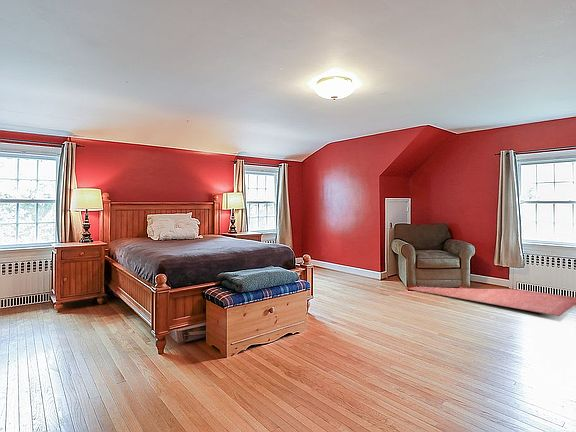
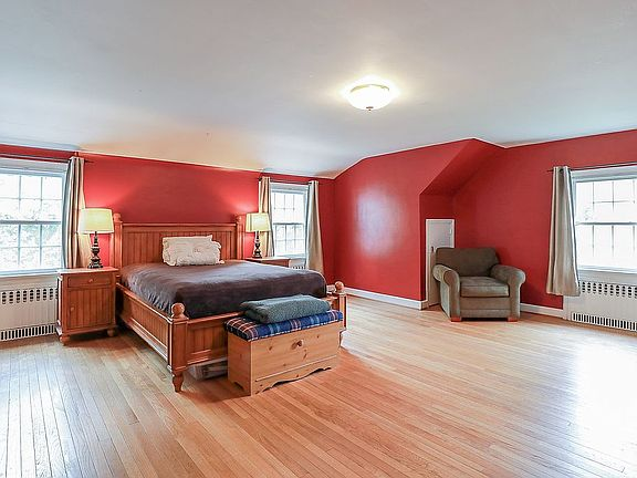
- rug [408,286,576,317]
